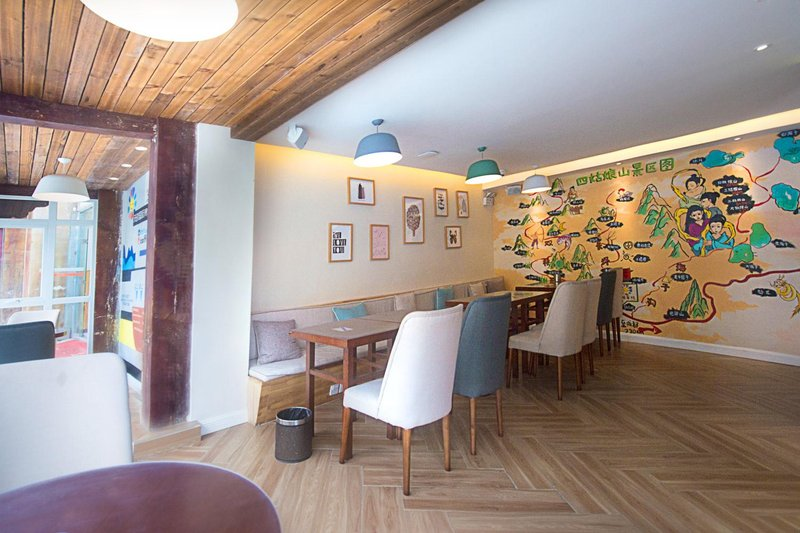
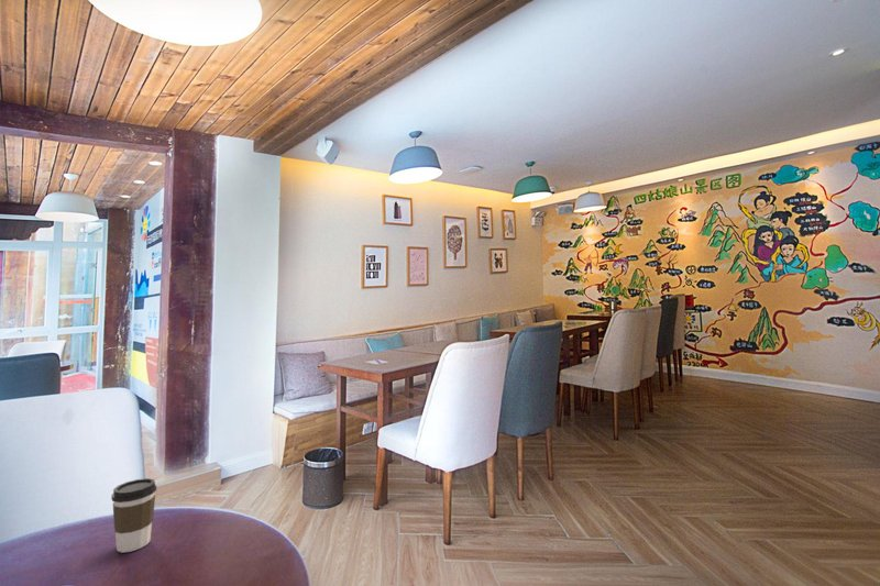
+ coffee cup [110,477,157,554]
